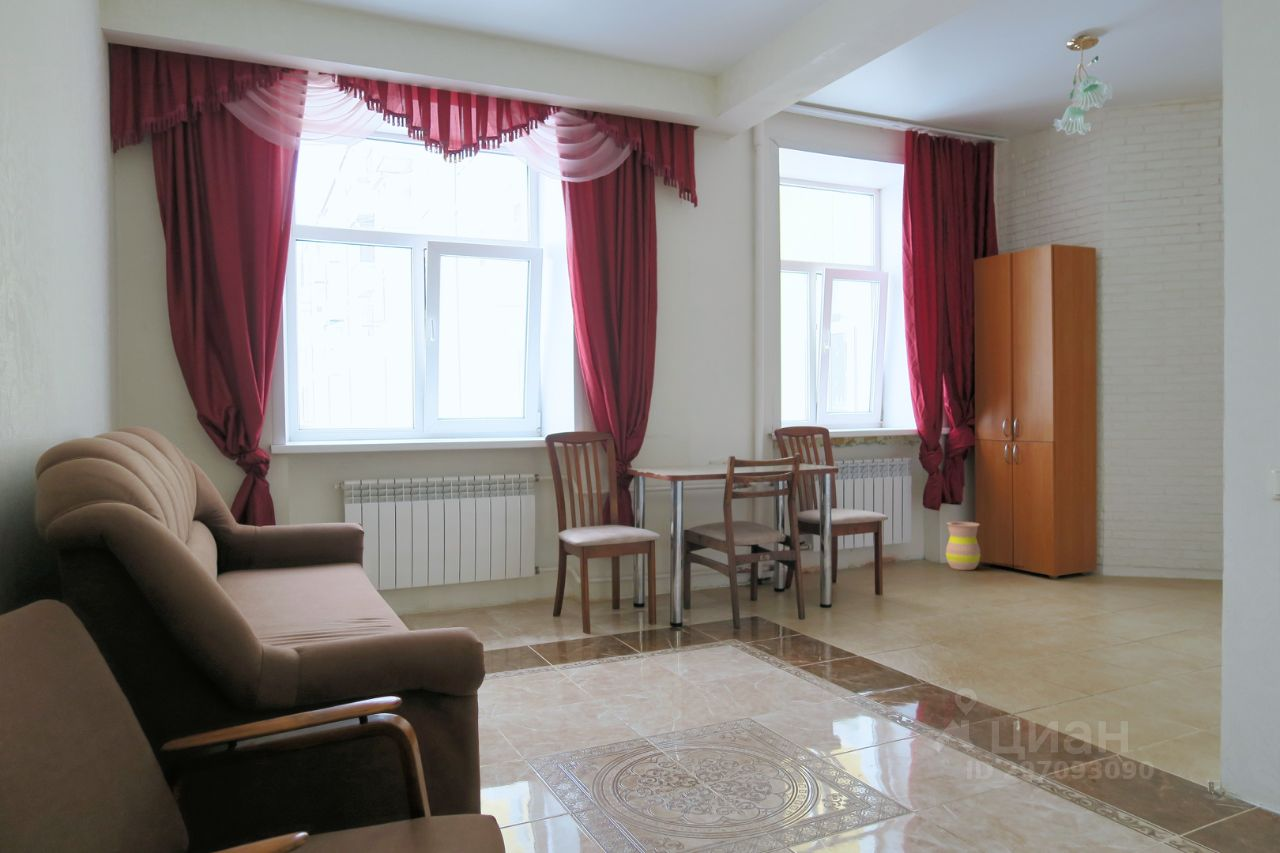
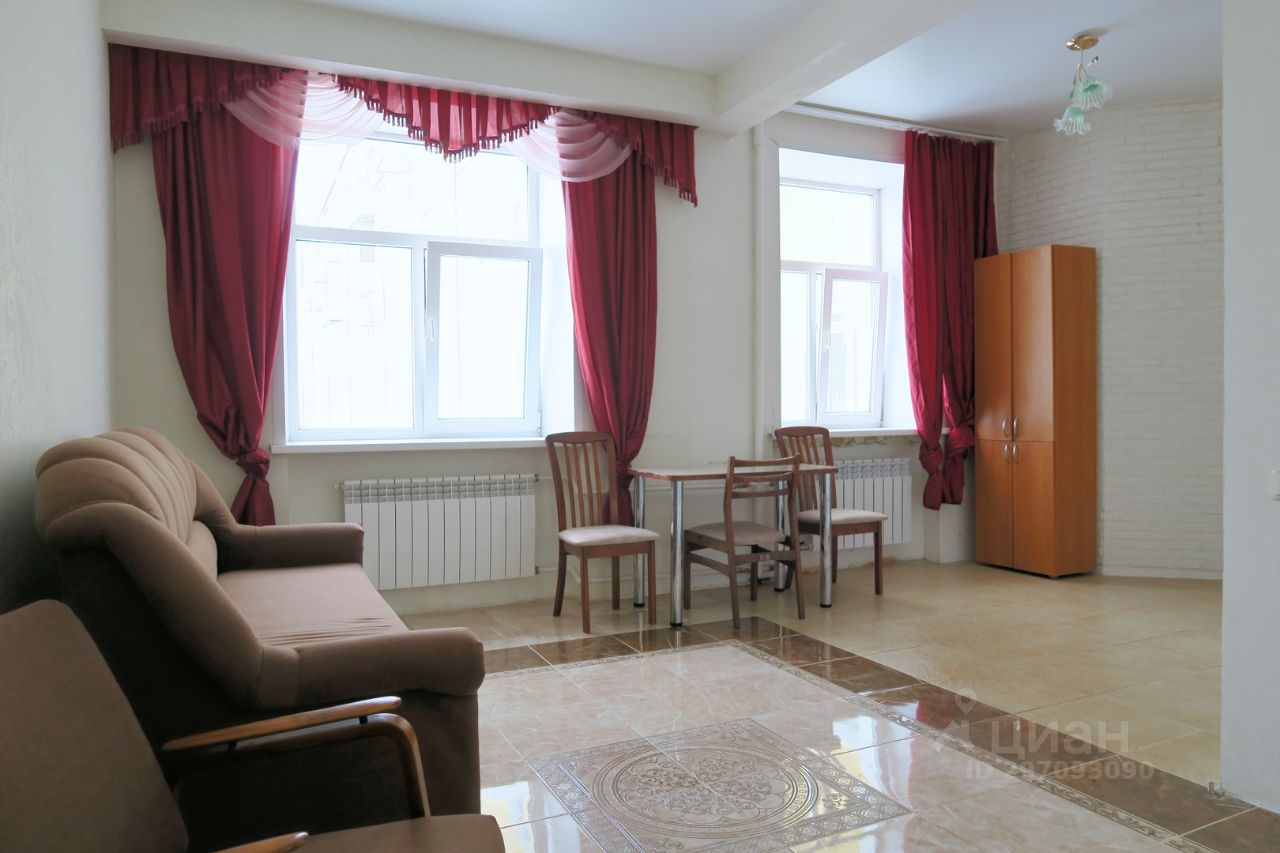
- vase [945,521,981,571]
